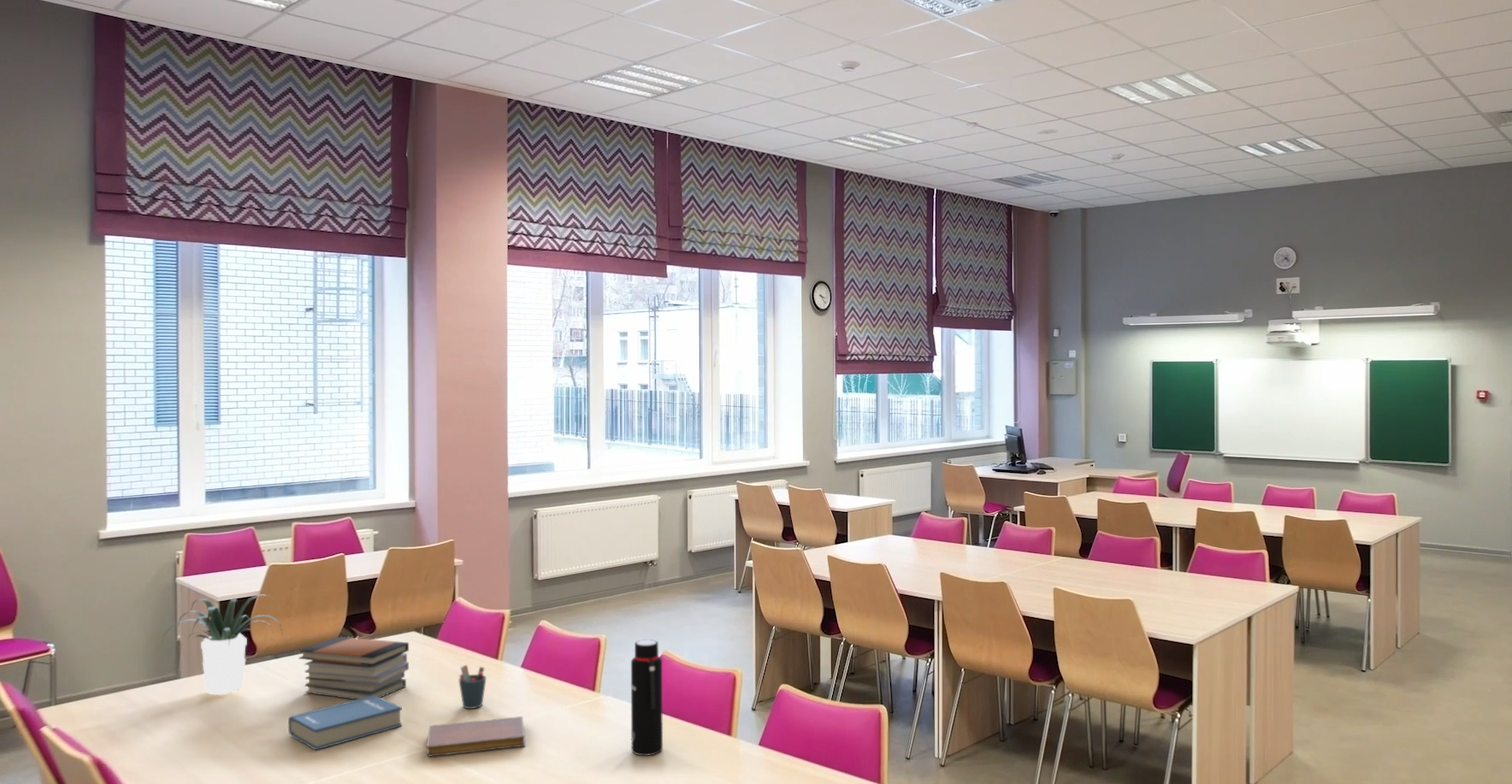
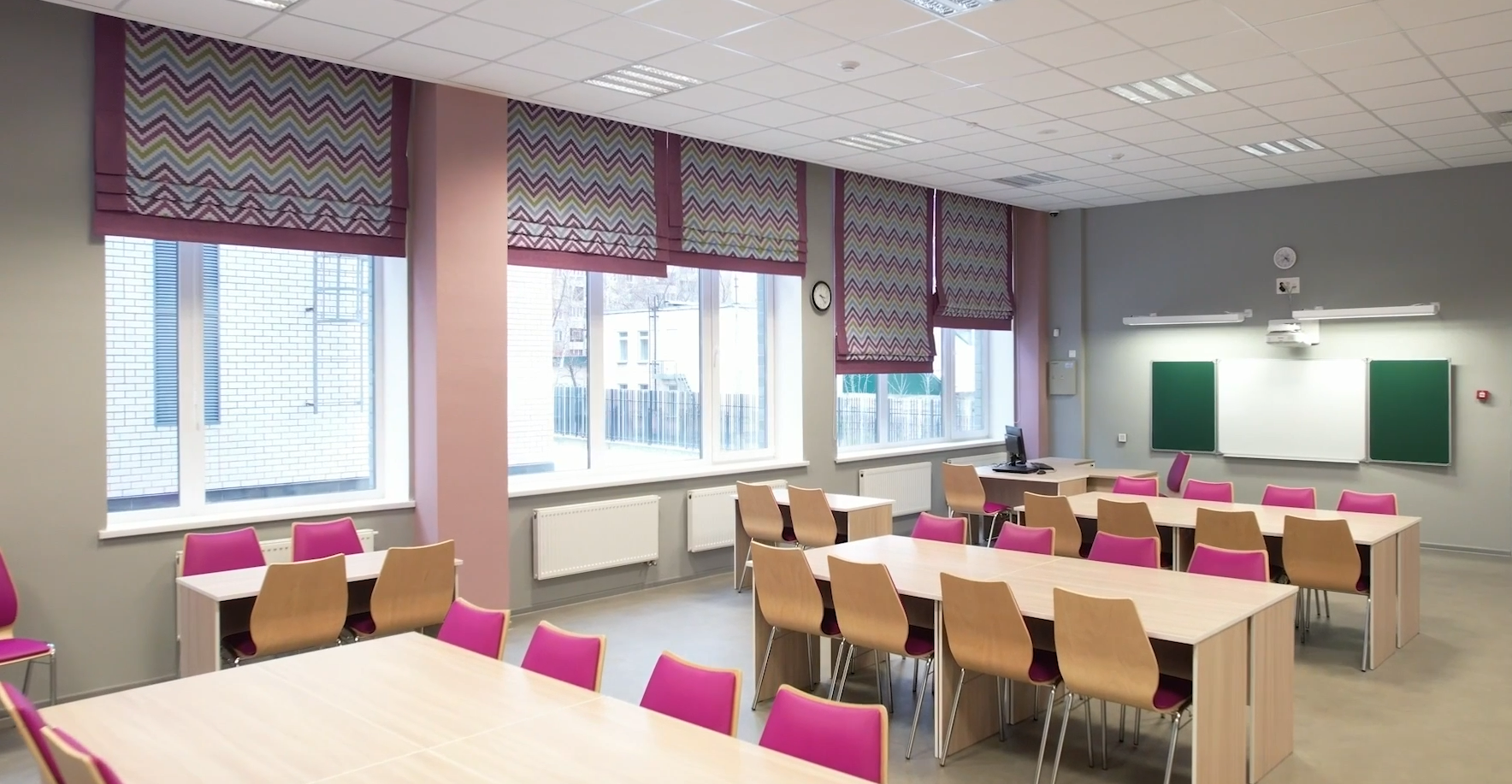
- notebook [426,716,526,757]
- potted plant [161,594,283,695]
- pen holder [458,664,487,710]
- book stack [298,636,410,700]
- water bottle [630,639,664,757]
- hardback book [287,695,403,751]
